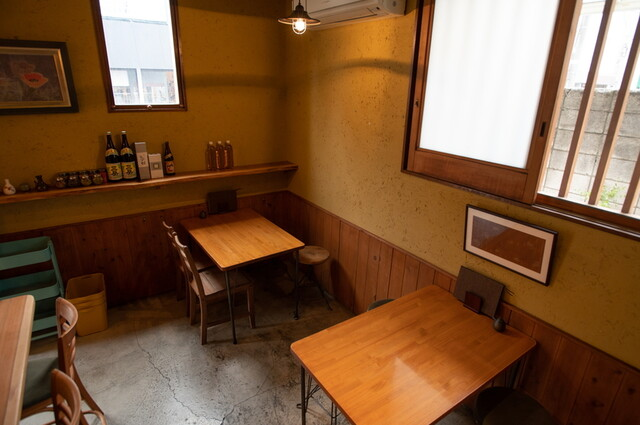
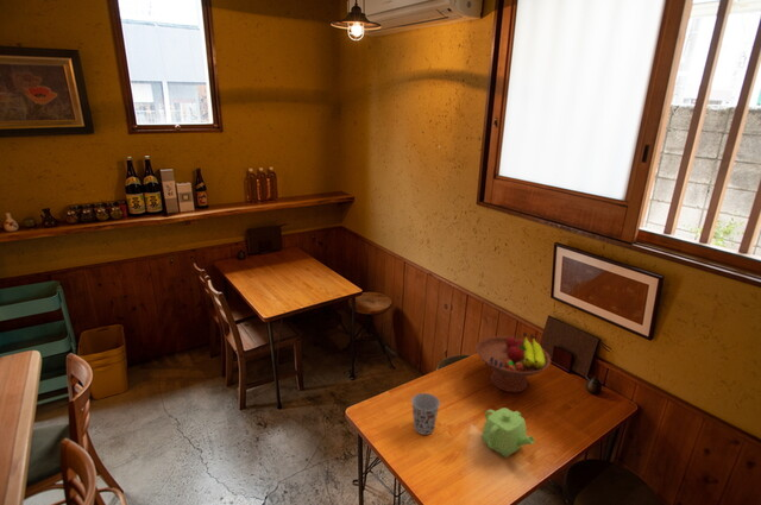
+ fruit bowl [474,332,552,393]
+ cup [410,392,441,436]
+ coffeepot [480,406,535,459]
